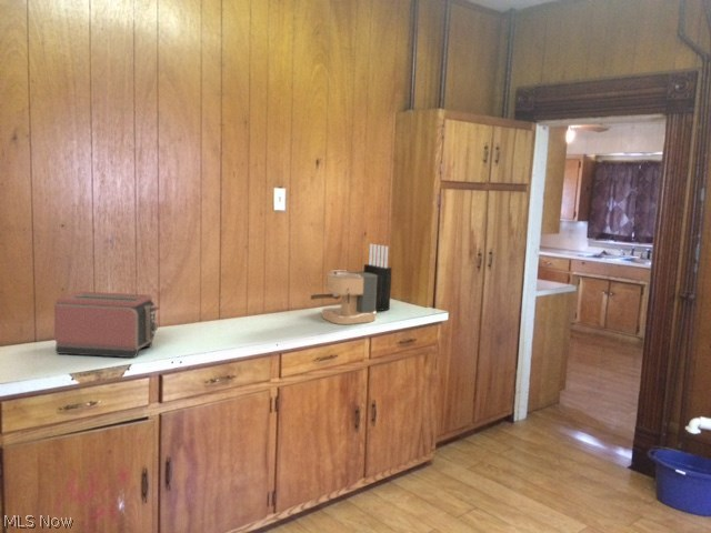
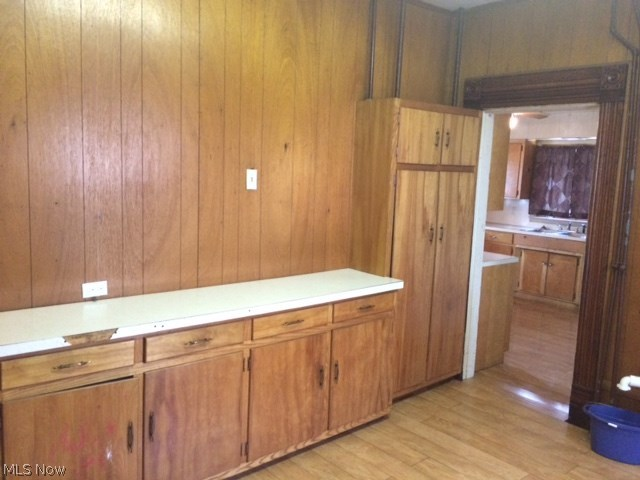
- coffee maker [310,269,378,325]
- toaster [53,291,160,359]
- knife block [362,243,393,312]
